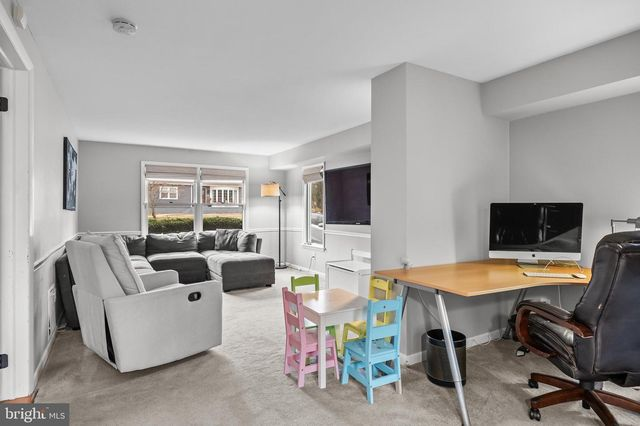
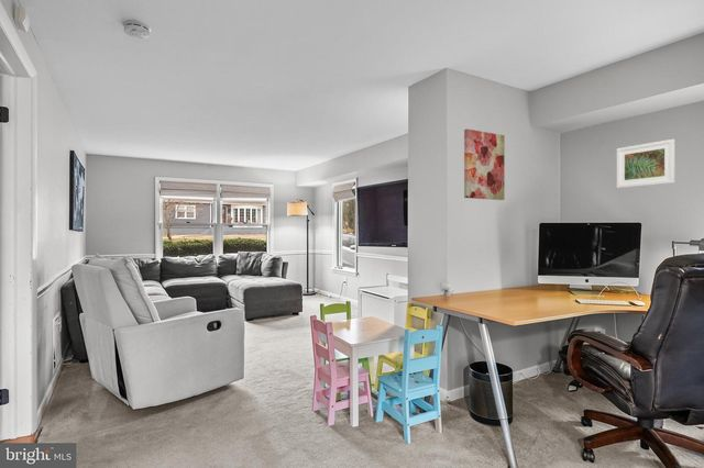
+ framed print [616,138,676,189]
+ wall art [463,127,506,201]
